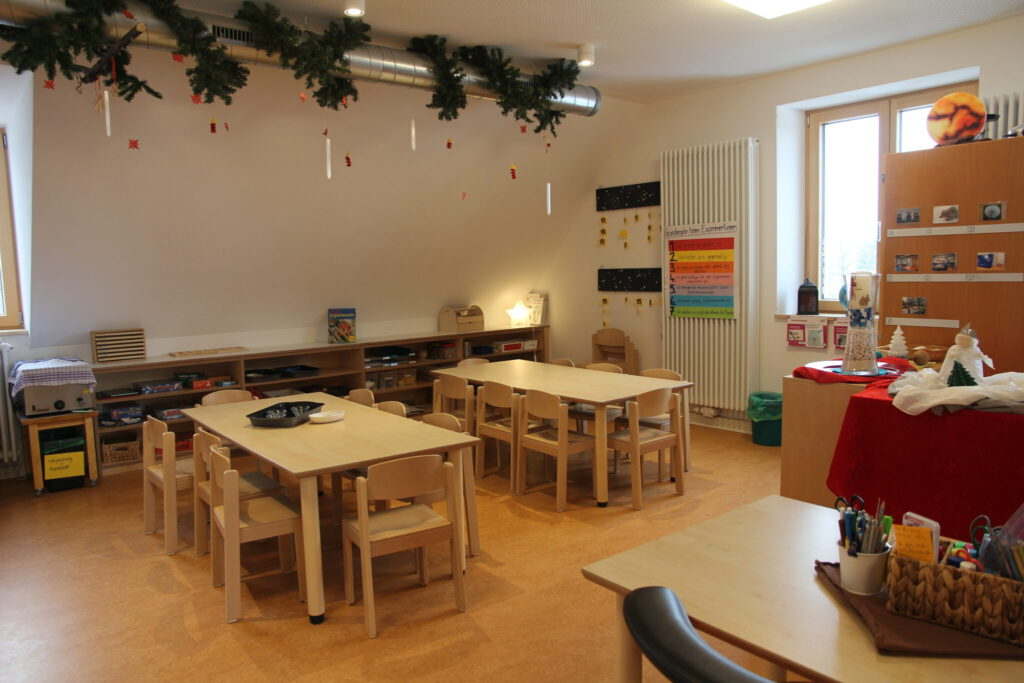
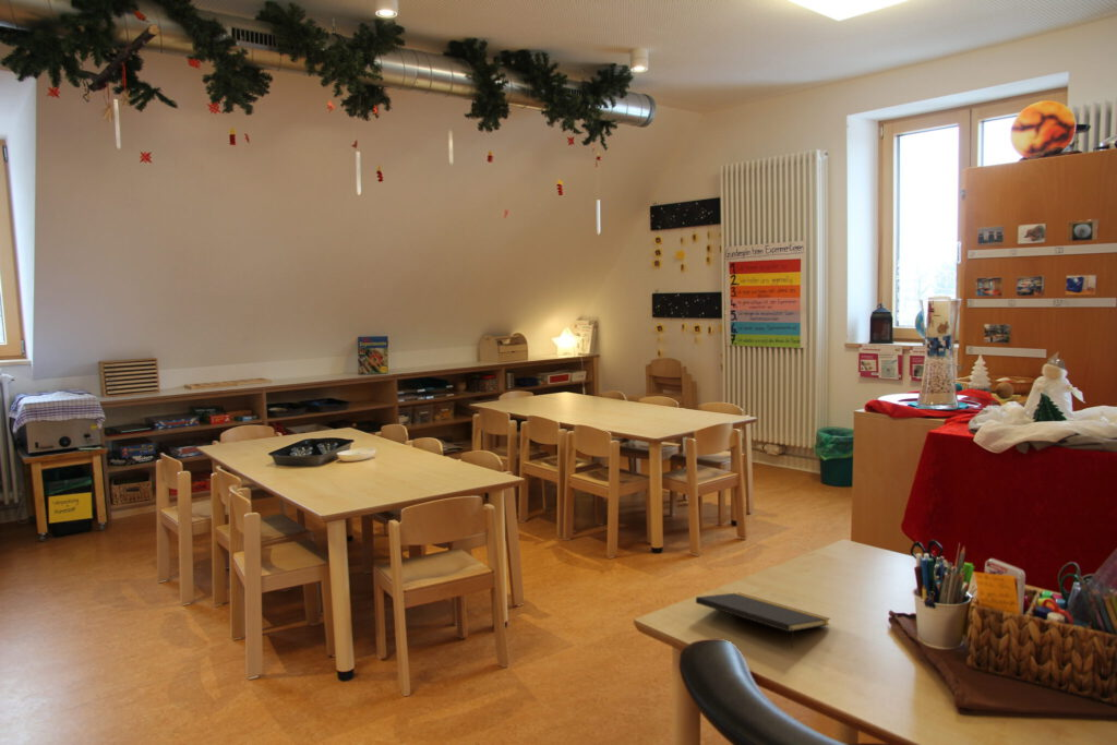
+ notepad [695,591,831,649]
